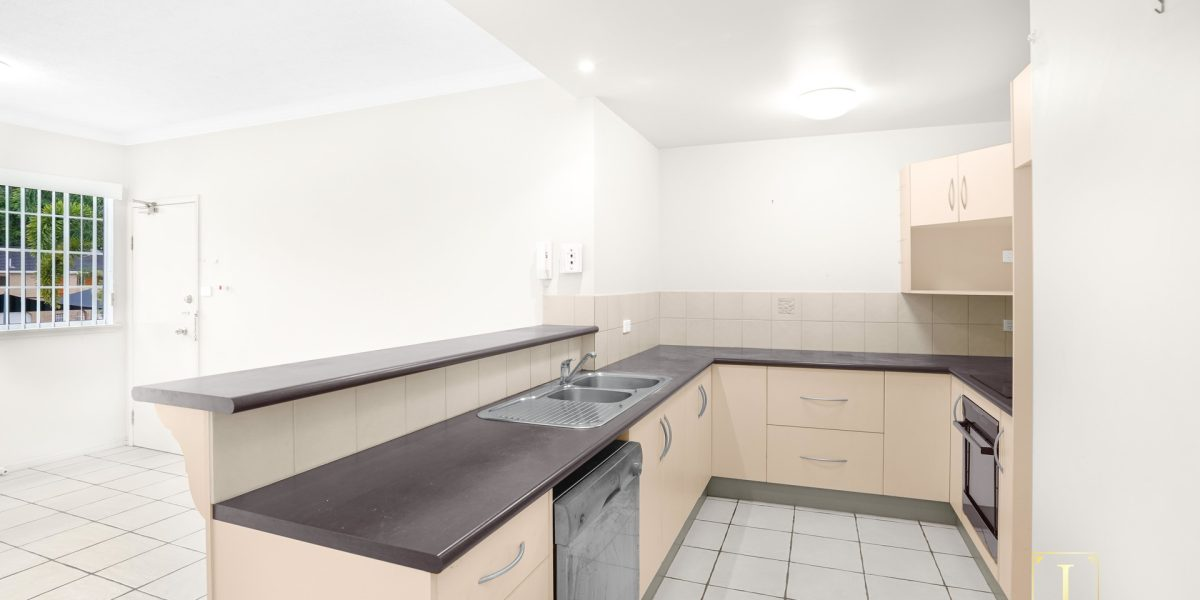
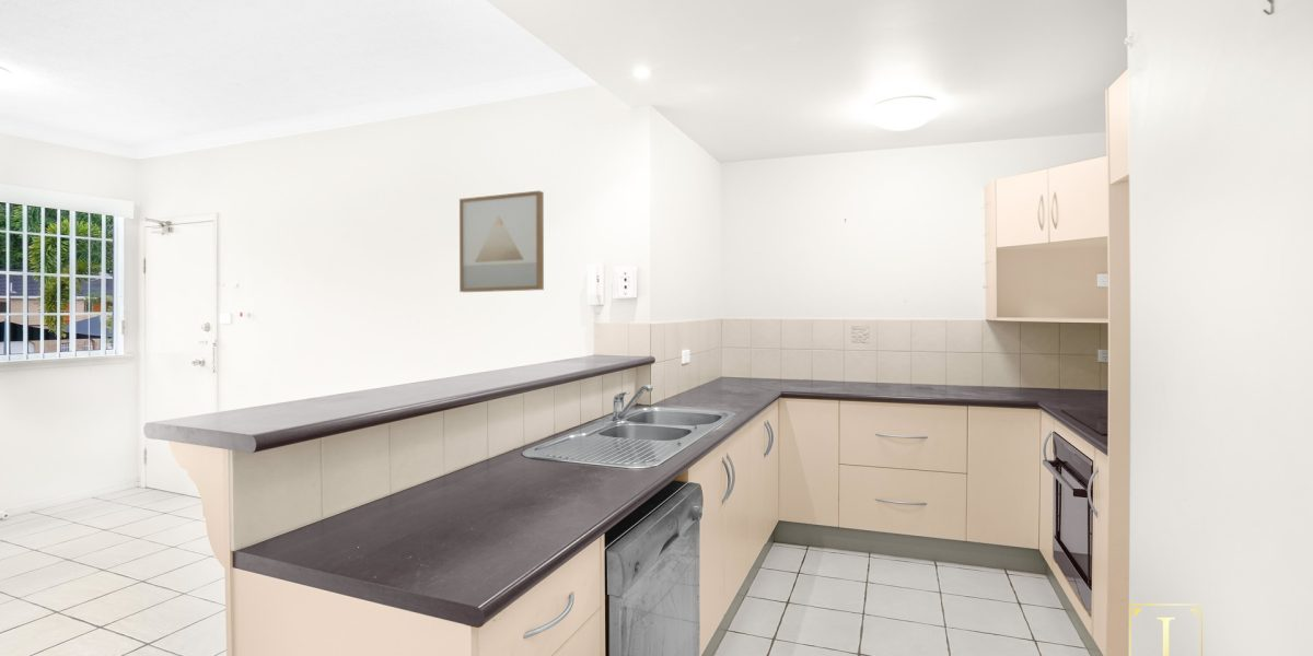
+ wall art [458,190,545,293]
